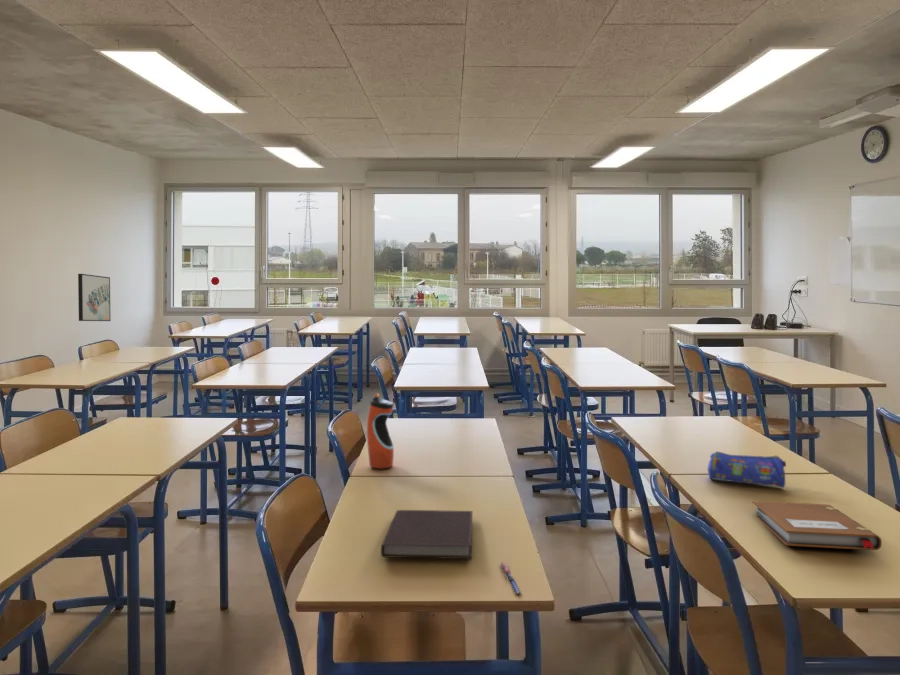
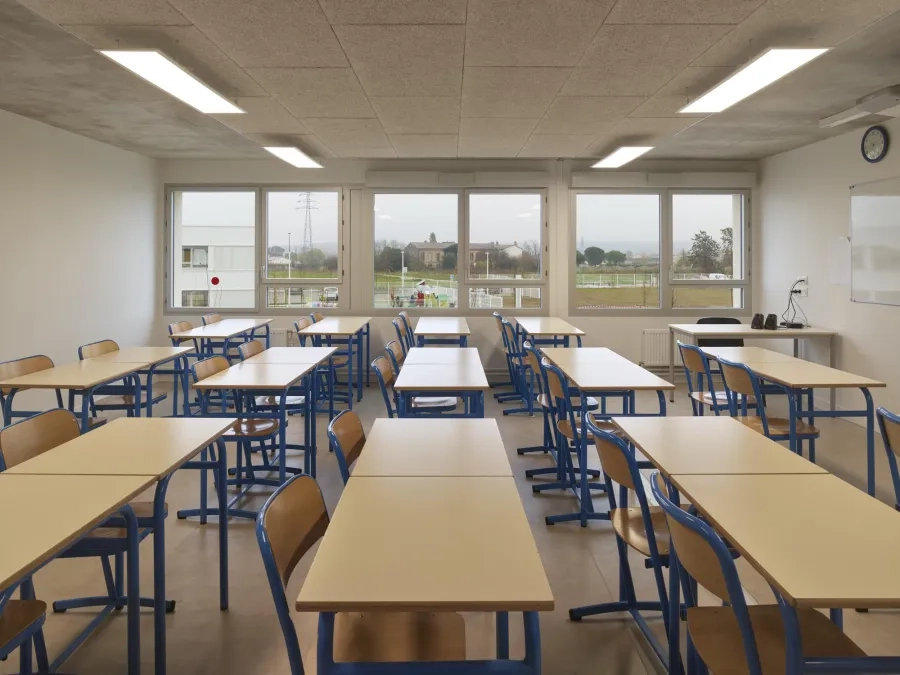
- pencil case [707,451,787,489]
- wall art [77,273,112,322]
- pen [500,561,523,596]
- notebook [751,500,883,551]
- water bottle [366,392,395,469]
- notebook [380,509,473,560]
